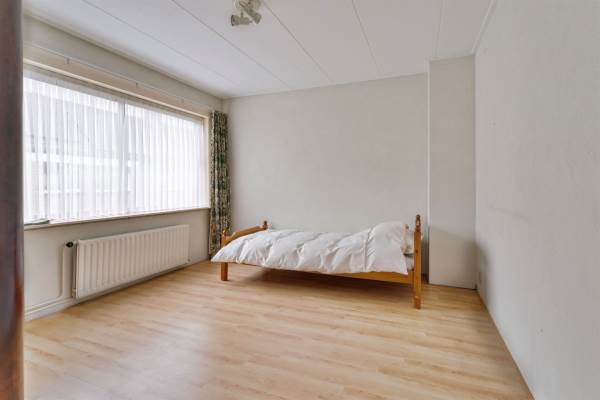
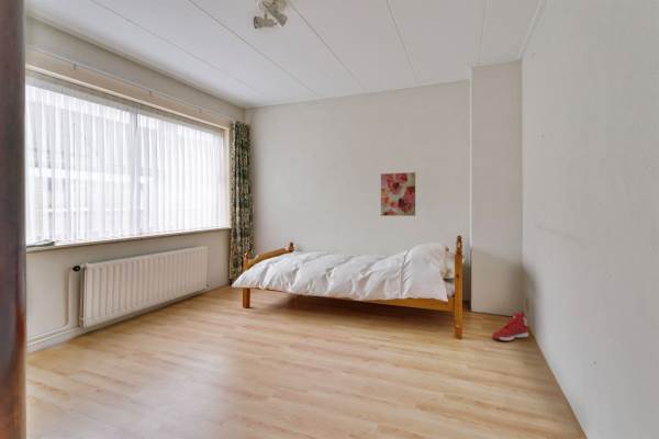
+ wall art [380,171,416,217]
+ sneaker [491,312,529,342]
